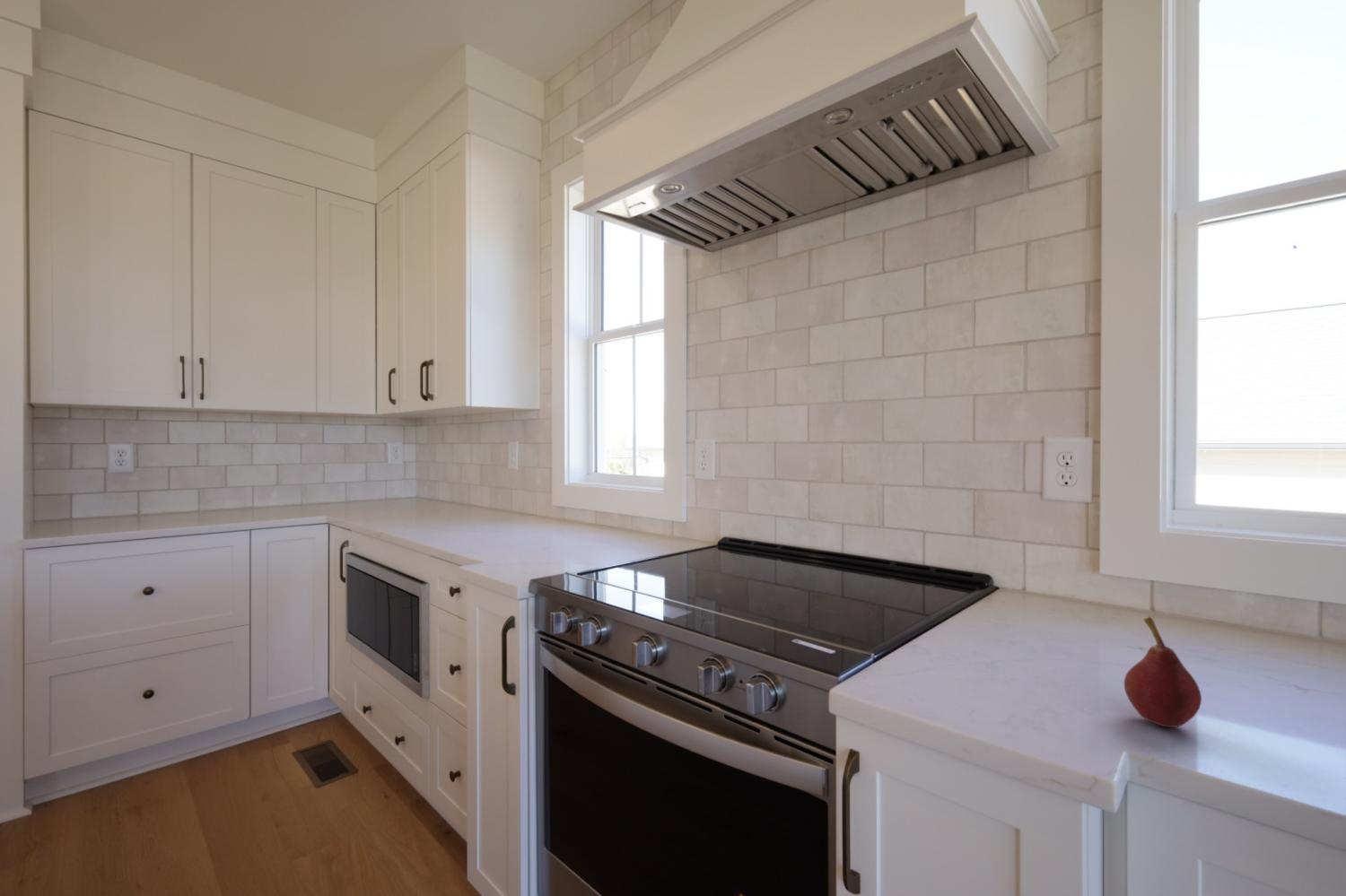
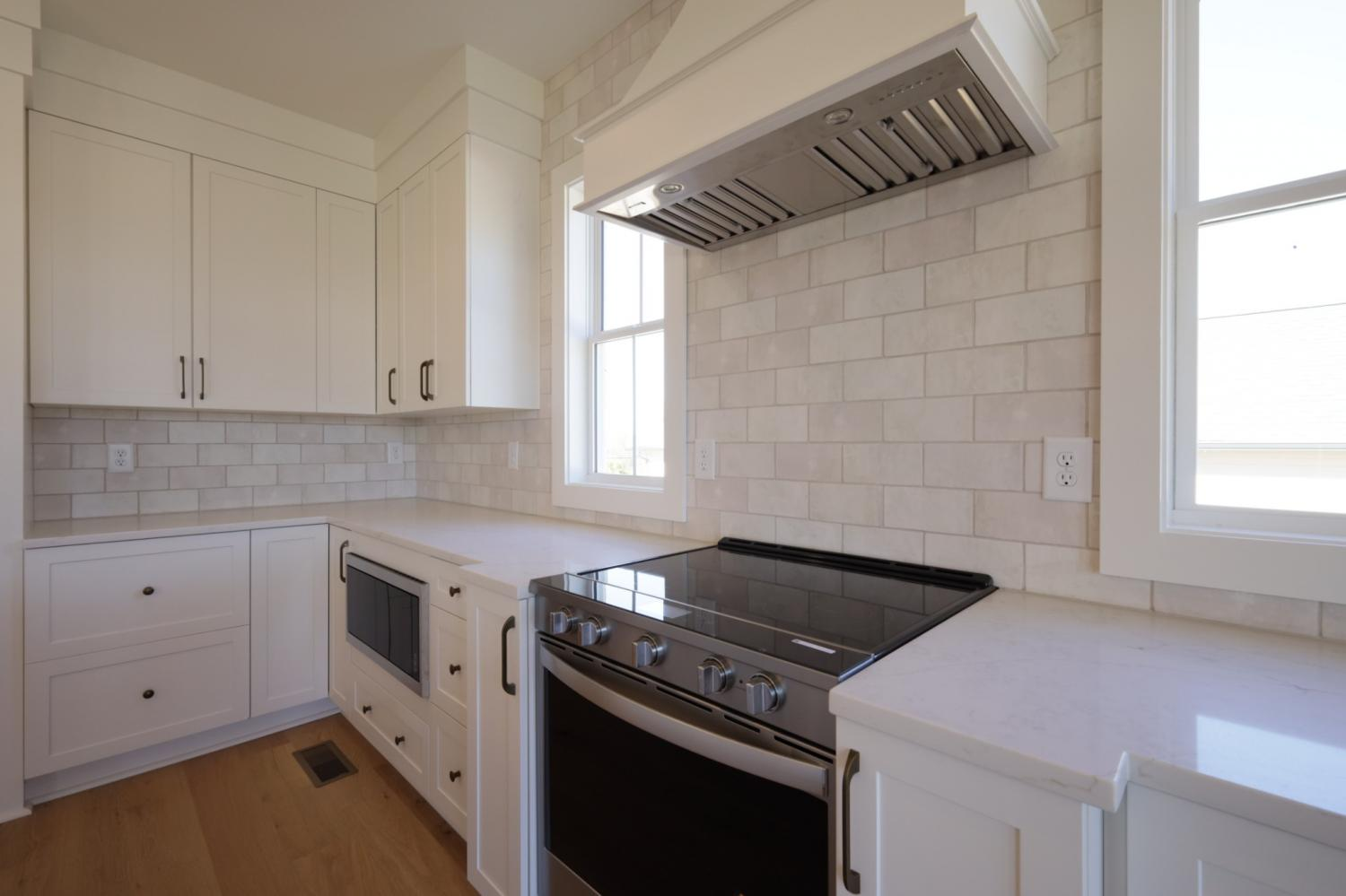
- fruit [1123,616,1202,728]
